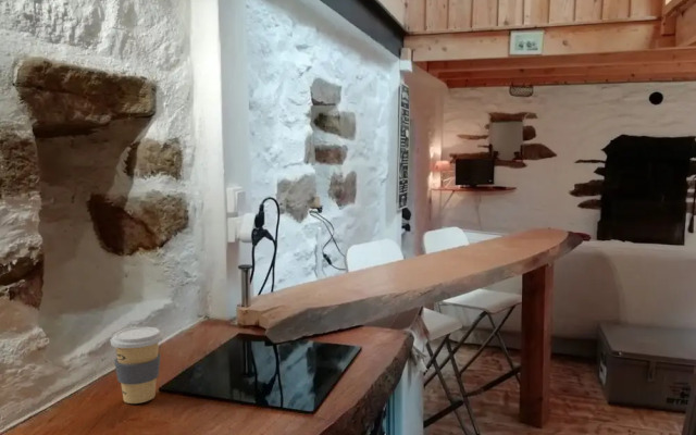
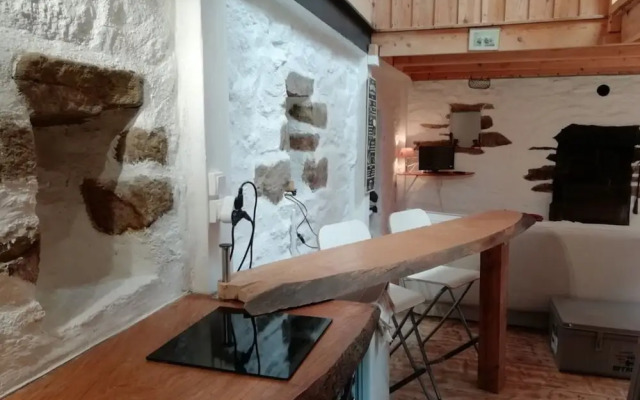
- coffee cup [109,326,164,405]
